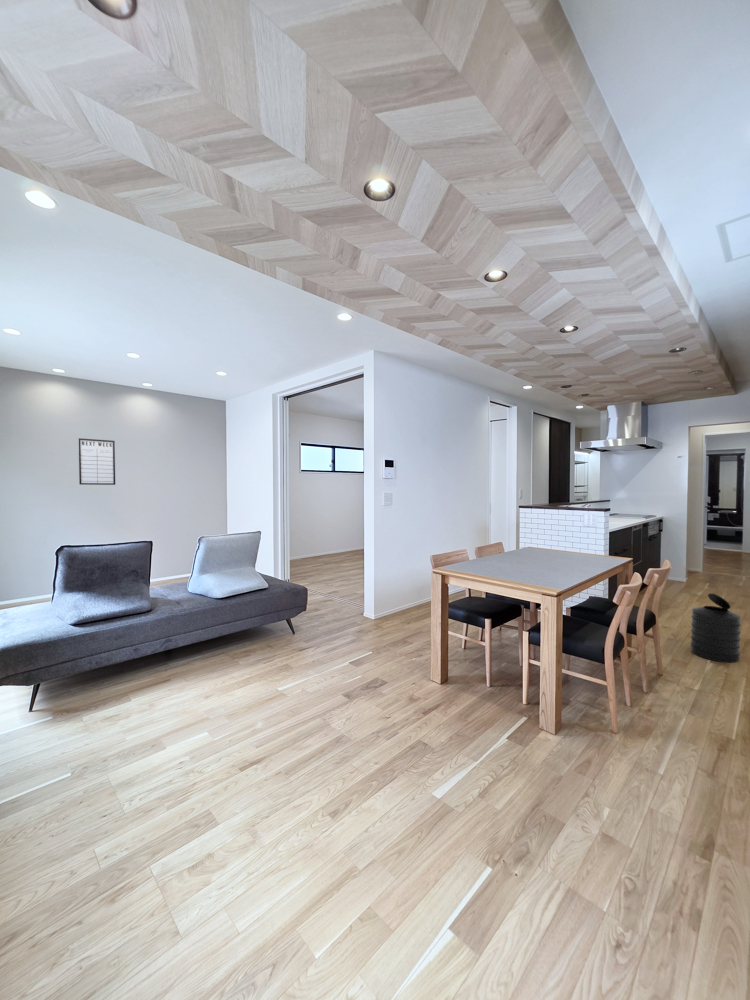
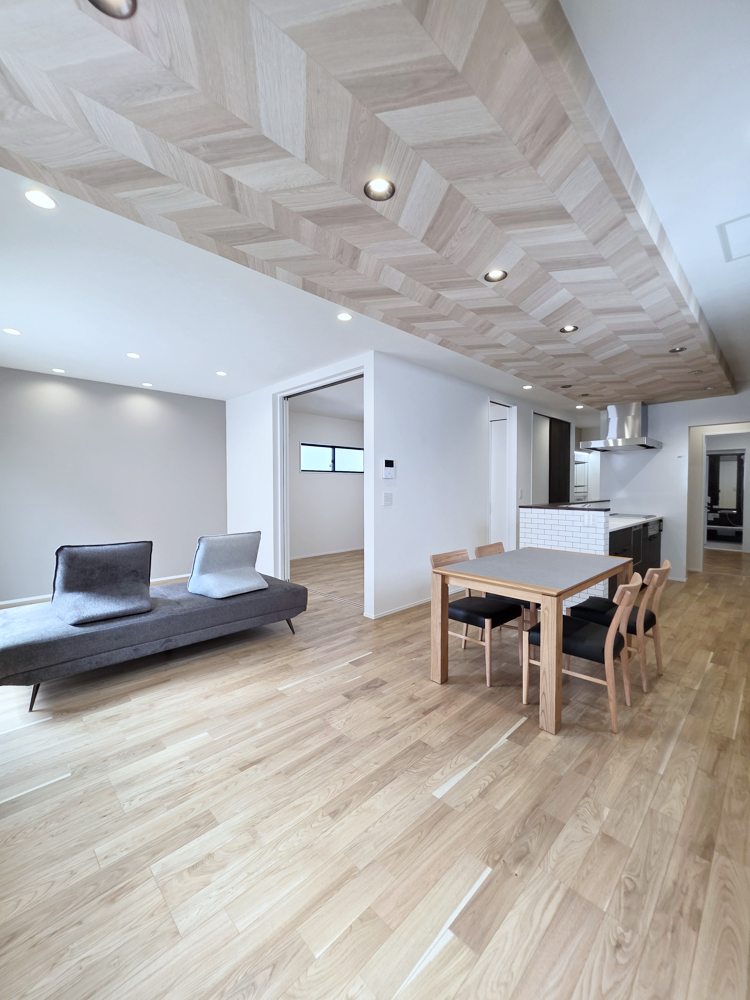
- trash can [690,592,742,664]
- writing board [77,437,116,486]
